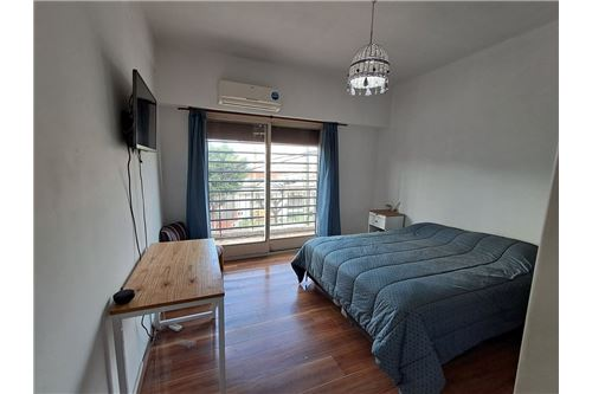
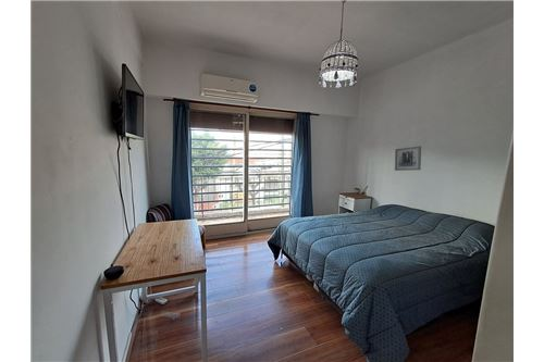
+ wall art [394,146,422,172]
